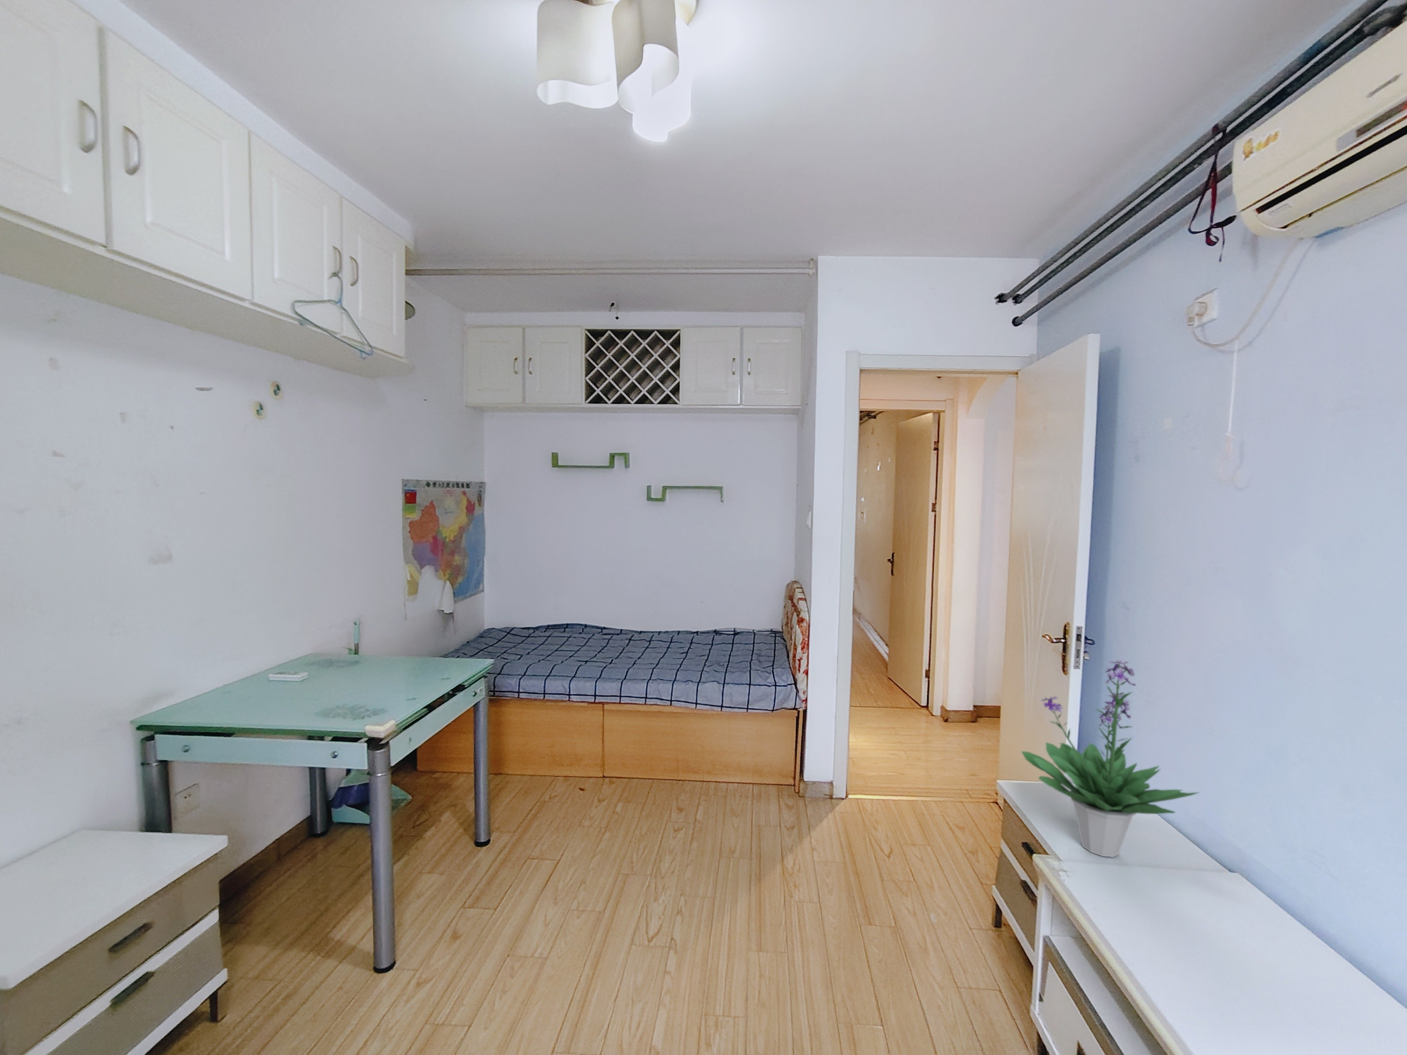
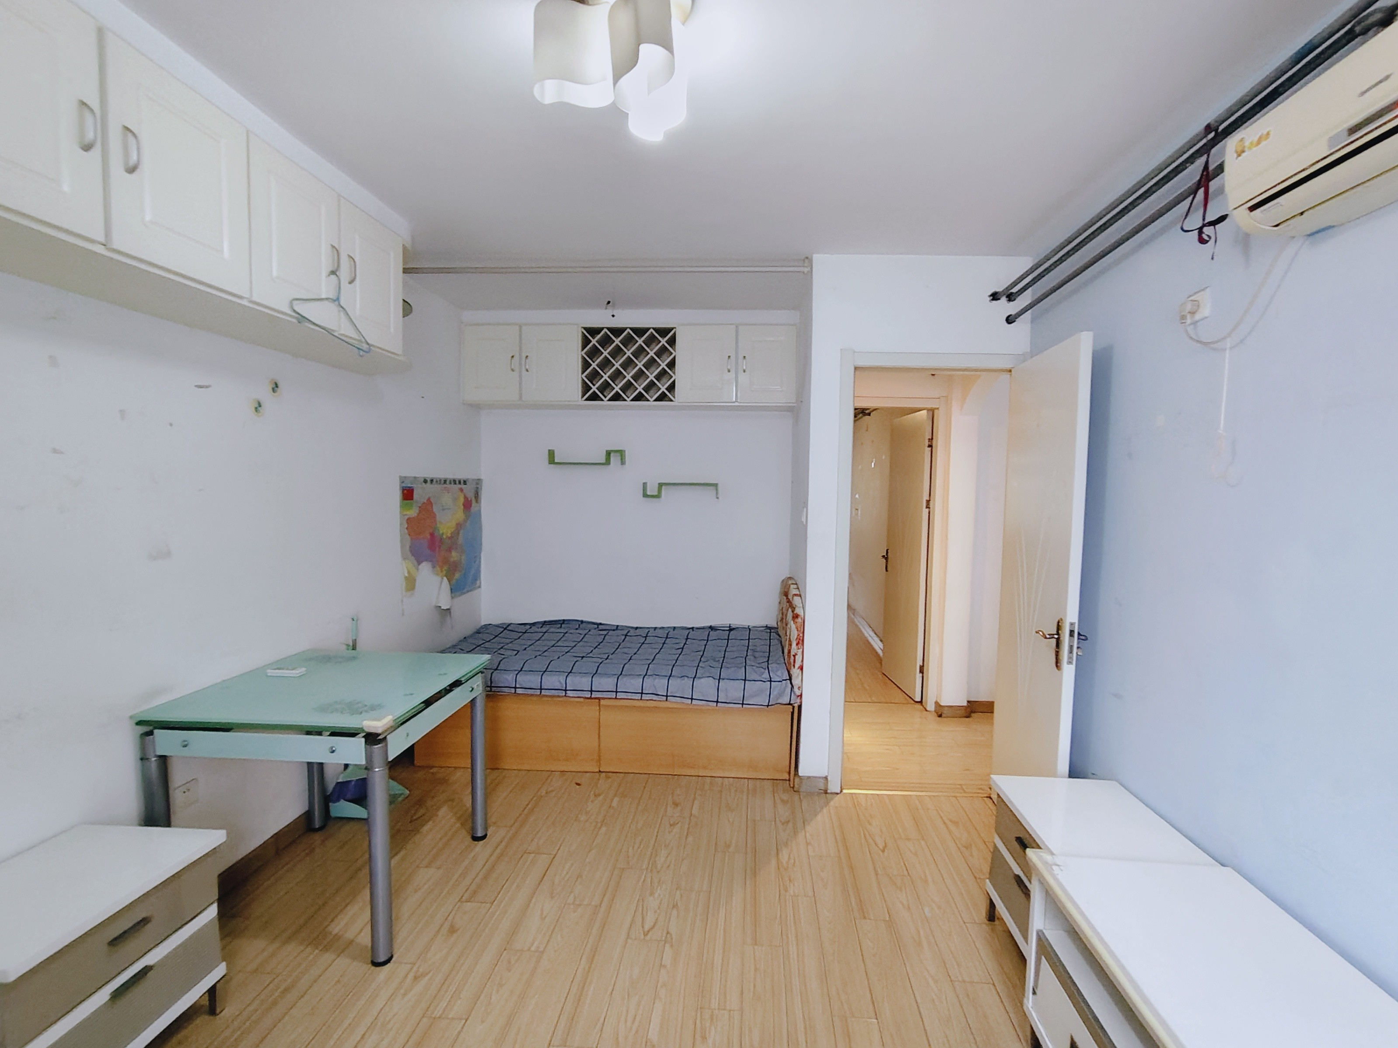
- potted plant [1020,659,1201,858]
